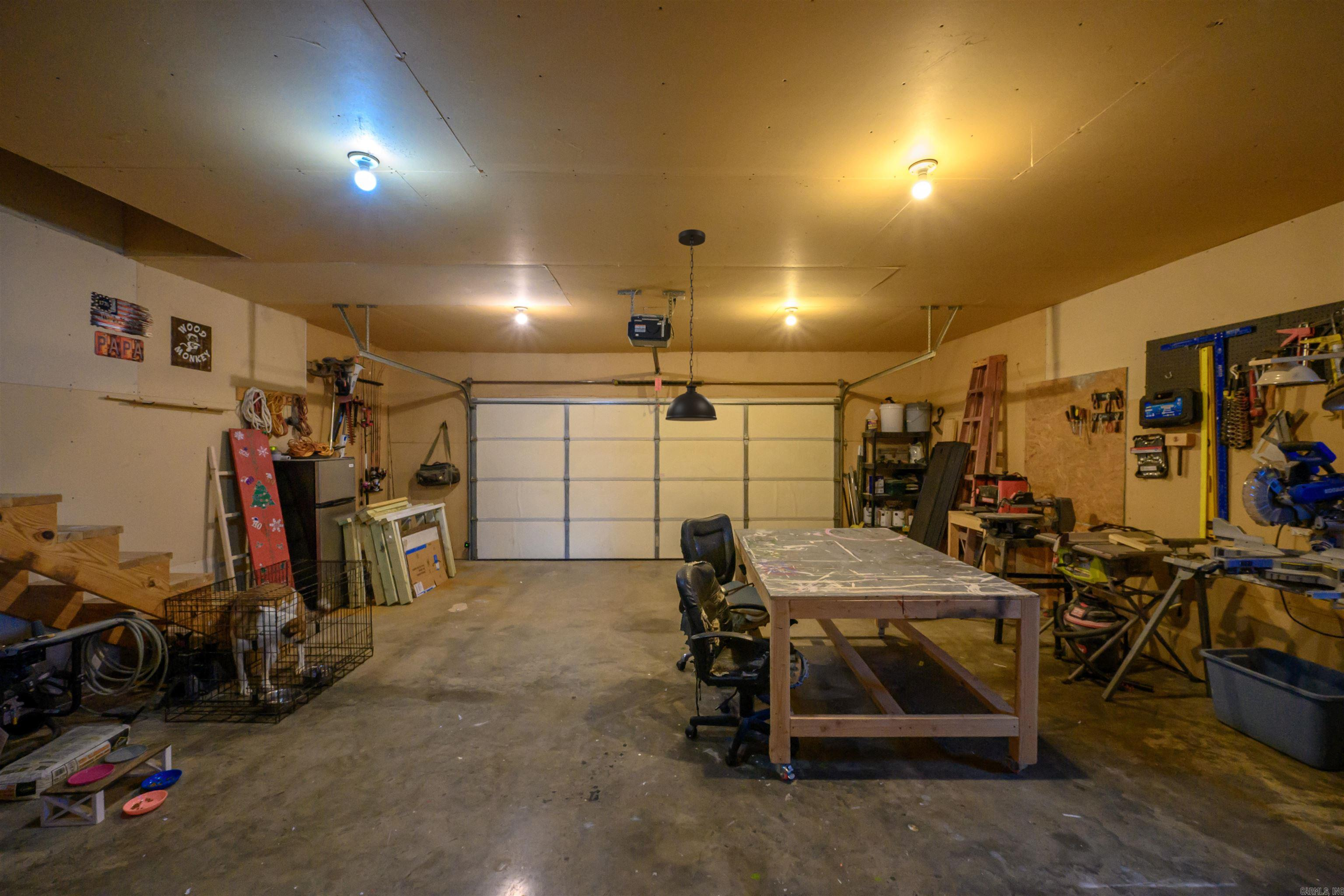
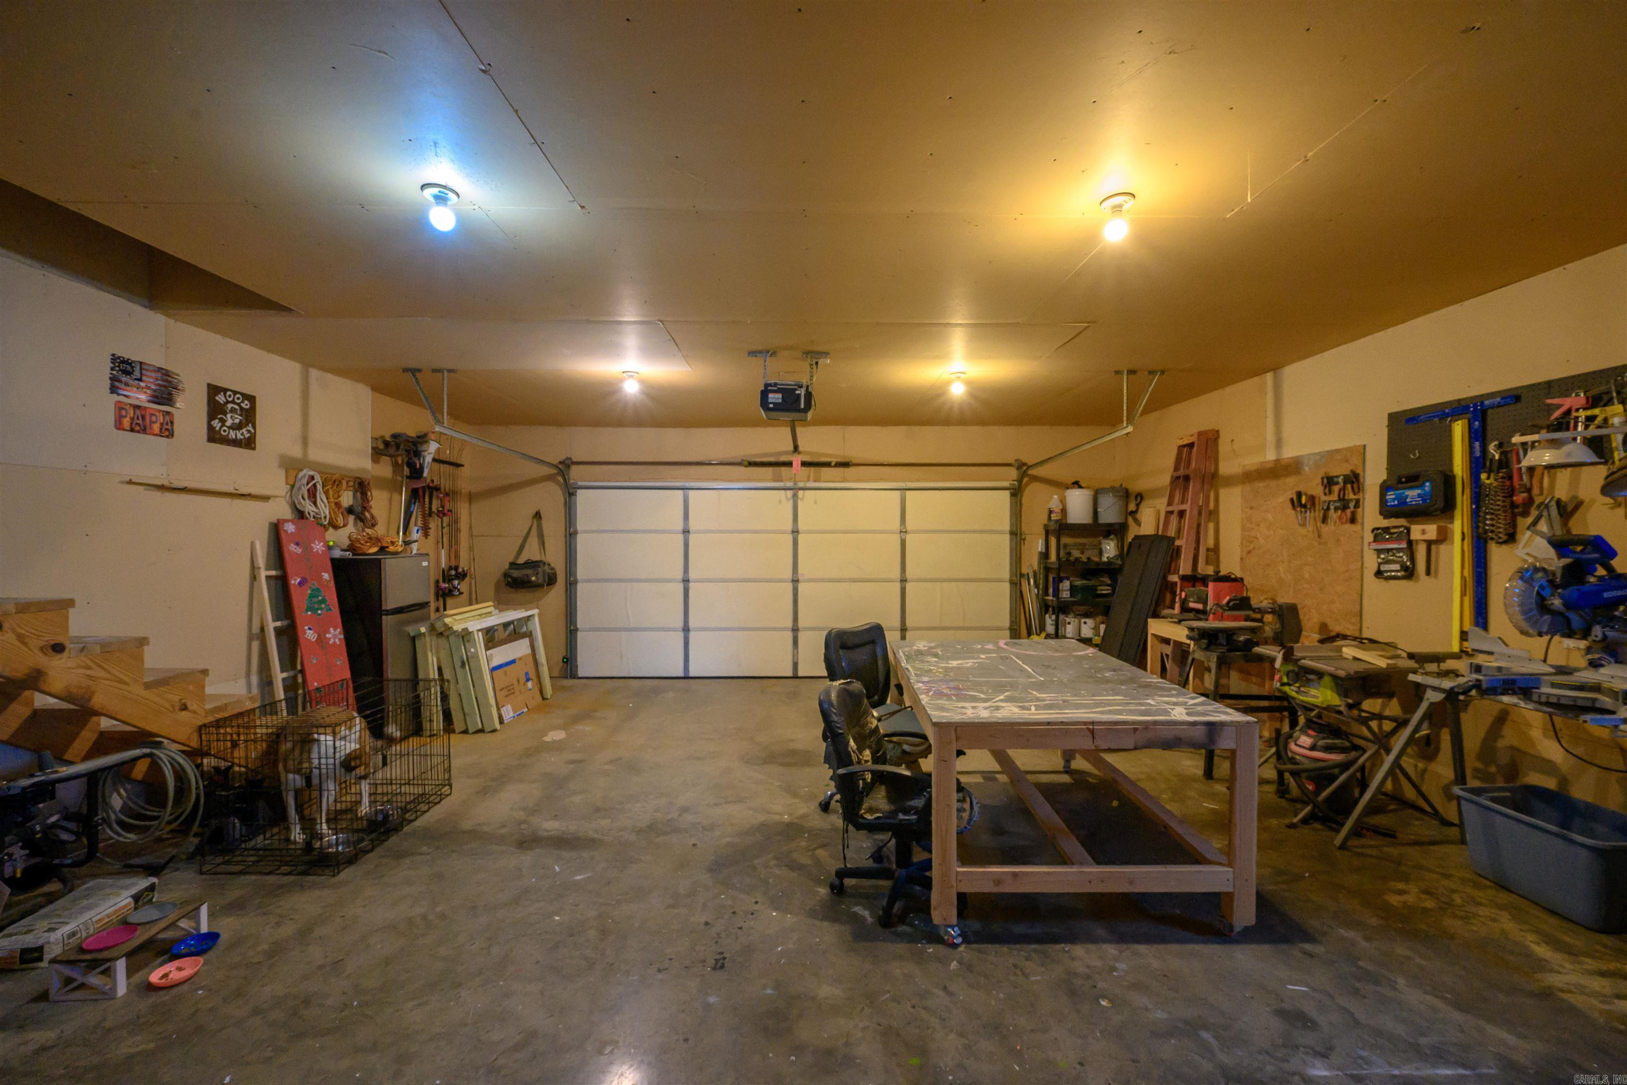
- light fixture [665,229,718,422]
